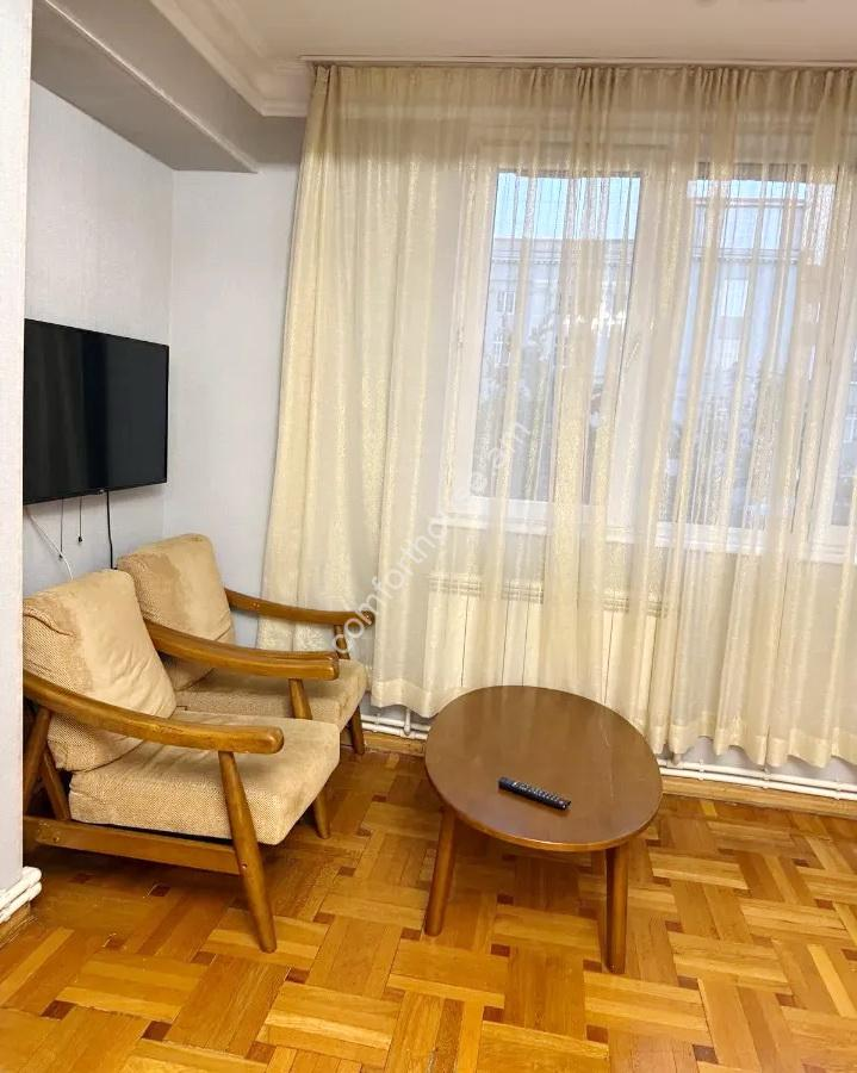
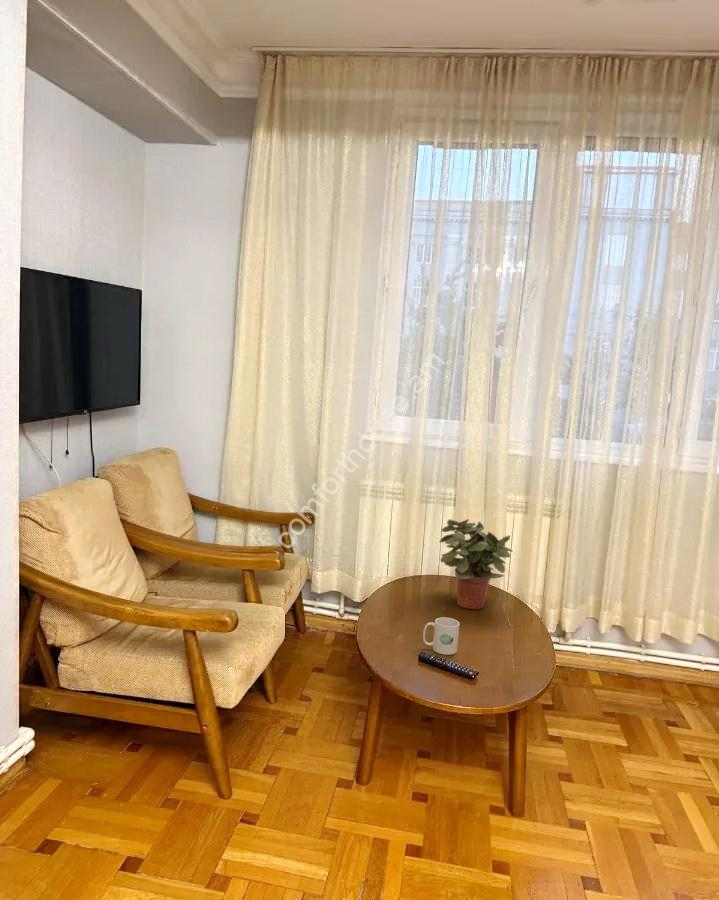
+ mug [422,616,461,656]
+ potted plant [438,518,514,610]
